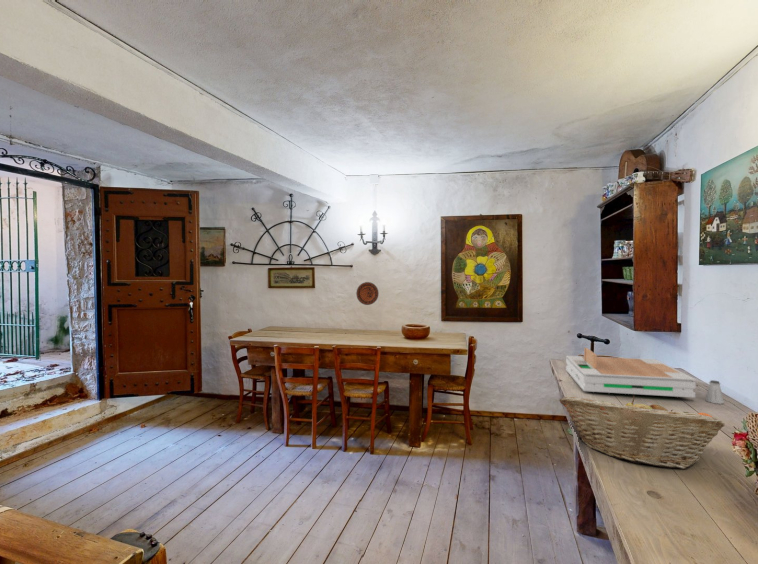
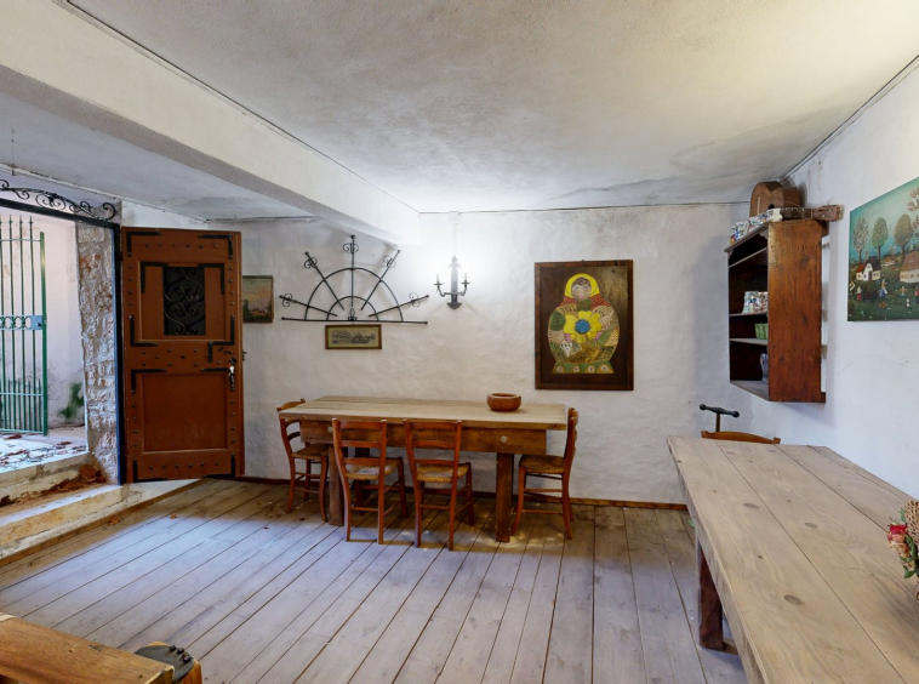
- saltshaker [704,379,725,405]
- decorative plate [355,281,380,306]
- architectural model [565,347,697,399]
- fruit basket [558,395,726,470]
